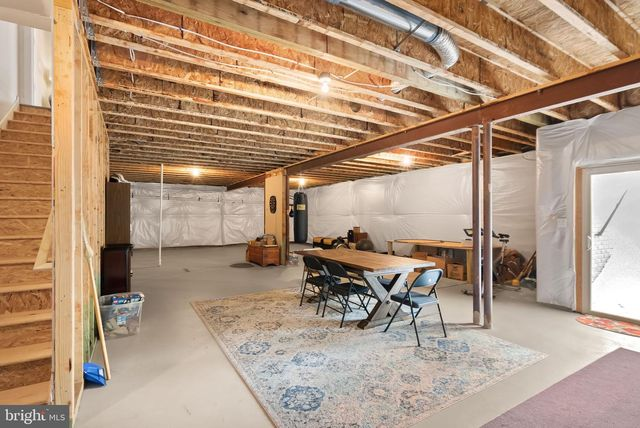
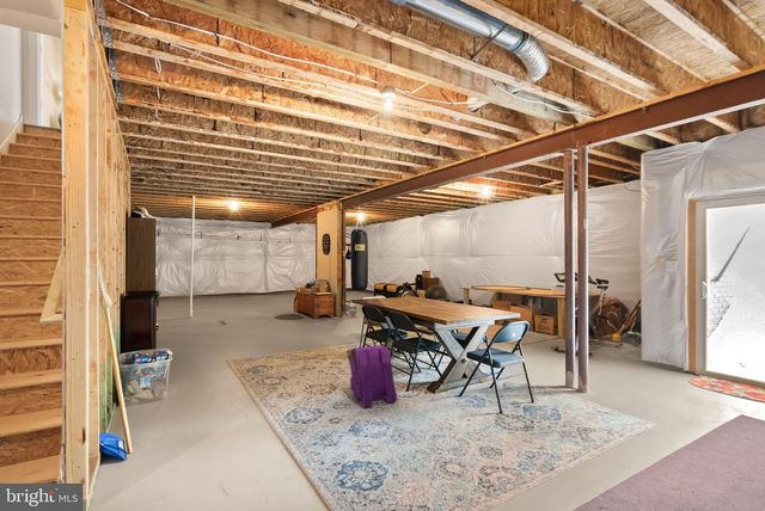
+ backpack [345,344,398,410]
